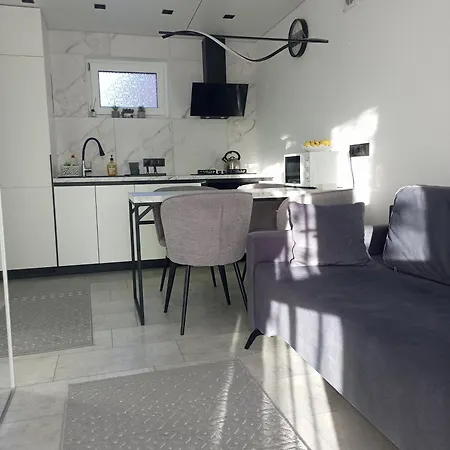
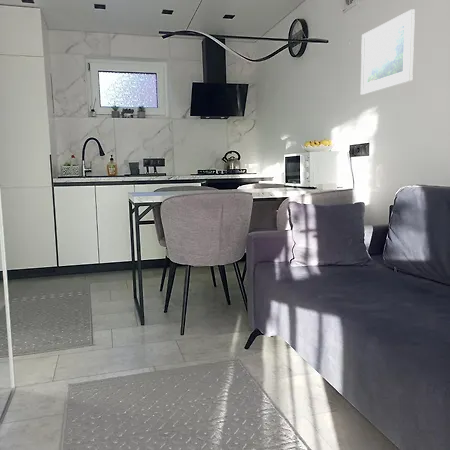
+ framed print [360,8,416,96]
